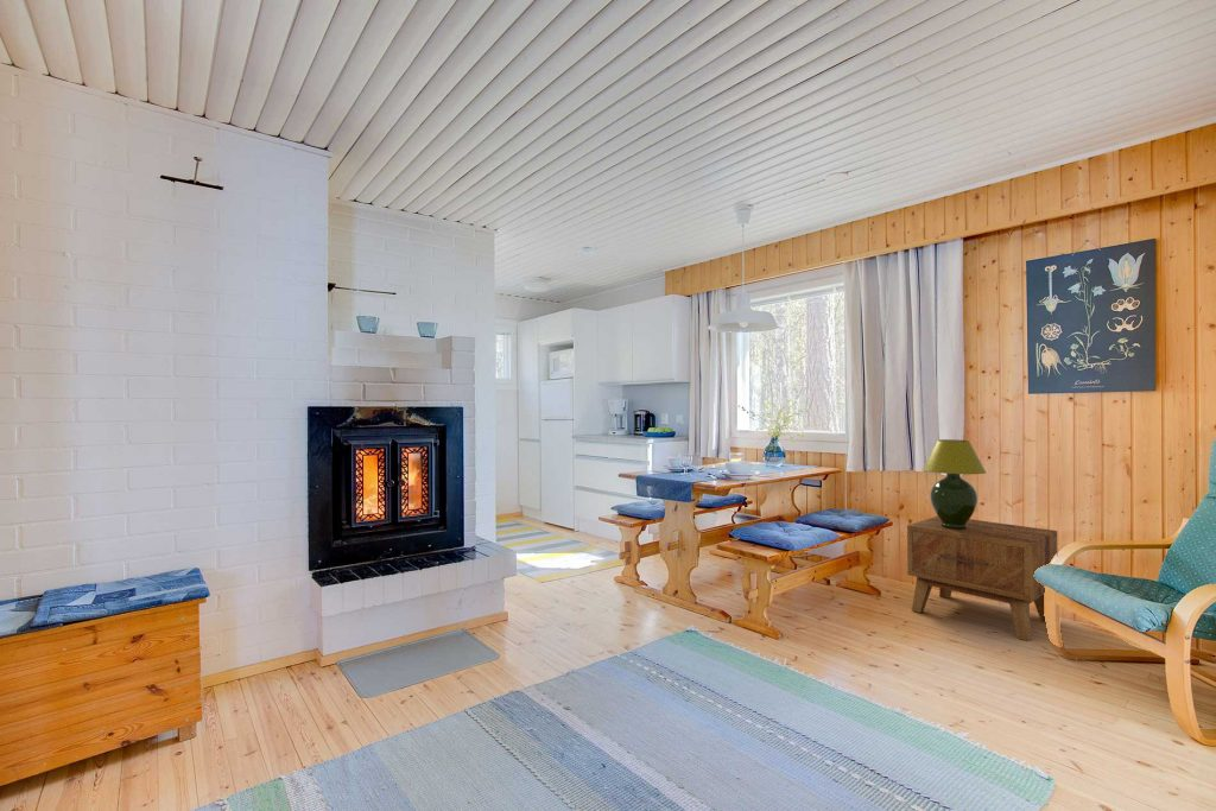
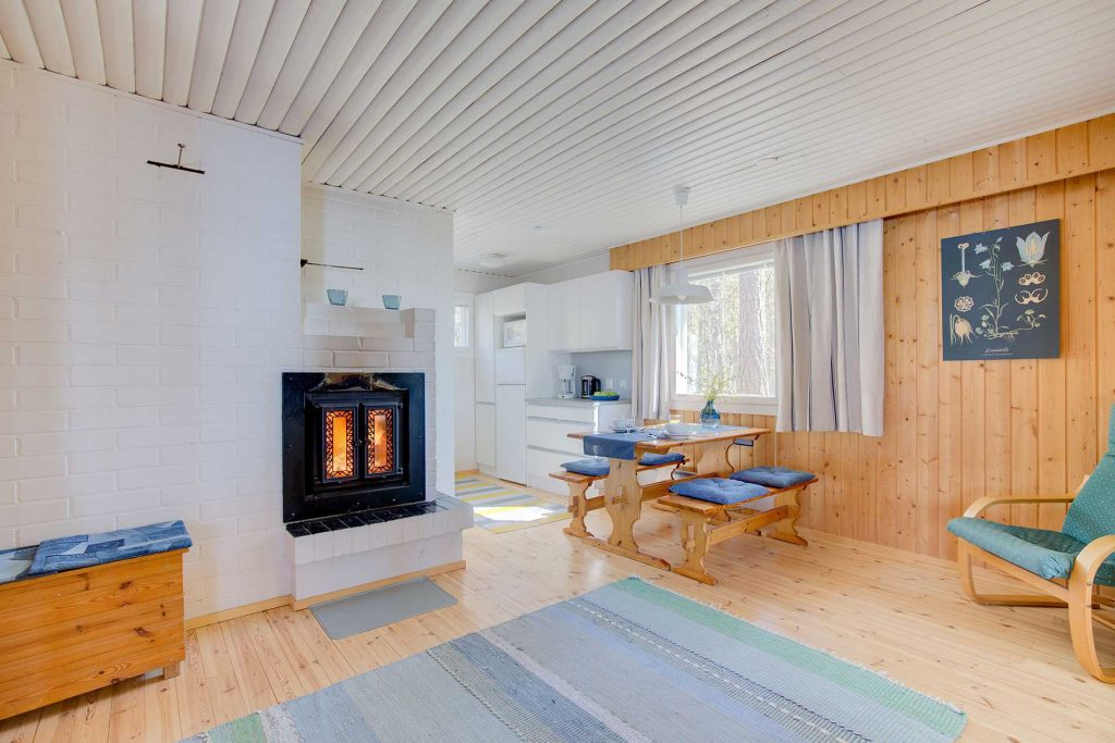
- side table [906,515,1058,642]
- table lamp [922,438,987,530]
